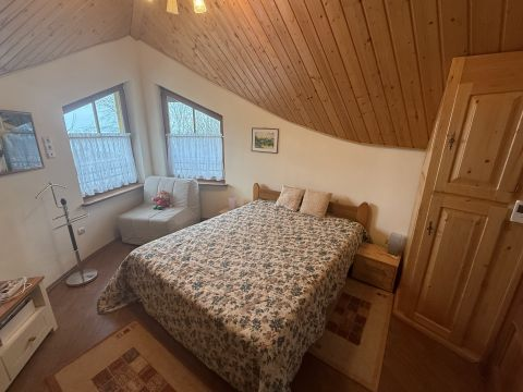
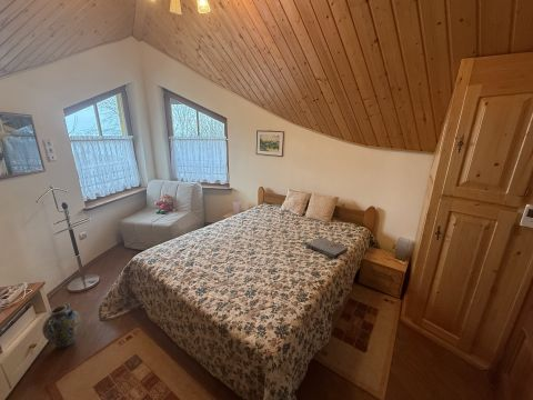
+ book [305,236,349,260]
+ ceramic jug [41,300,82,350]
